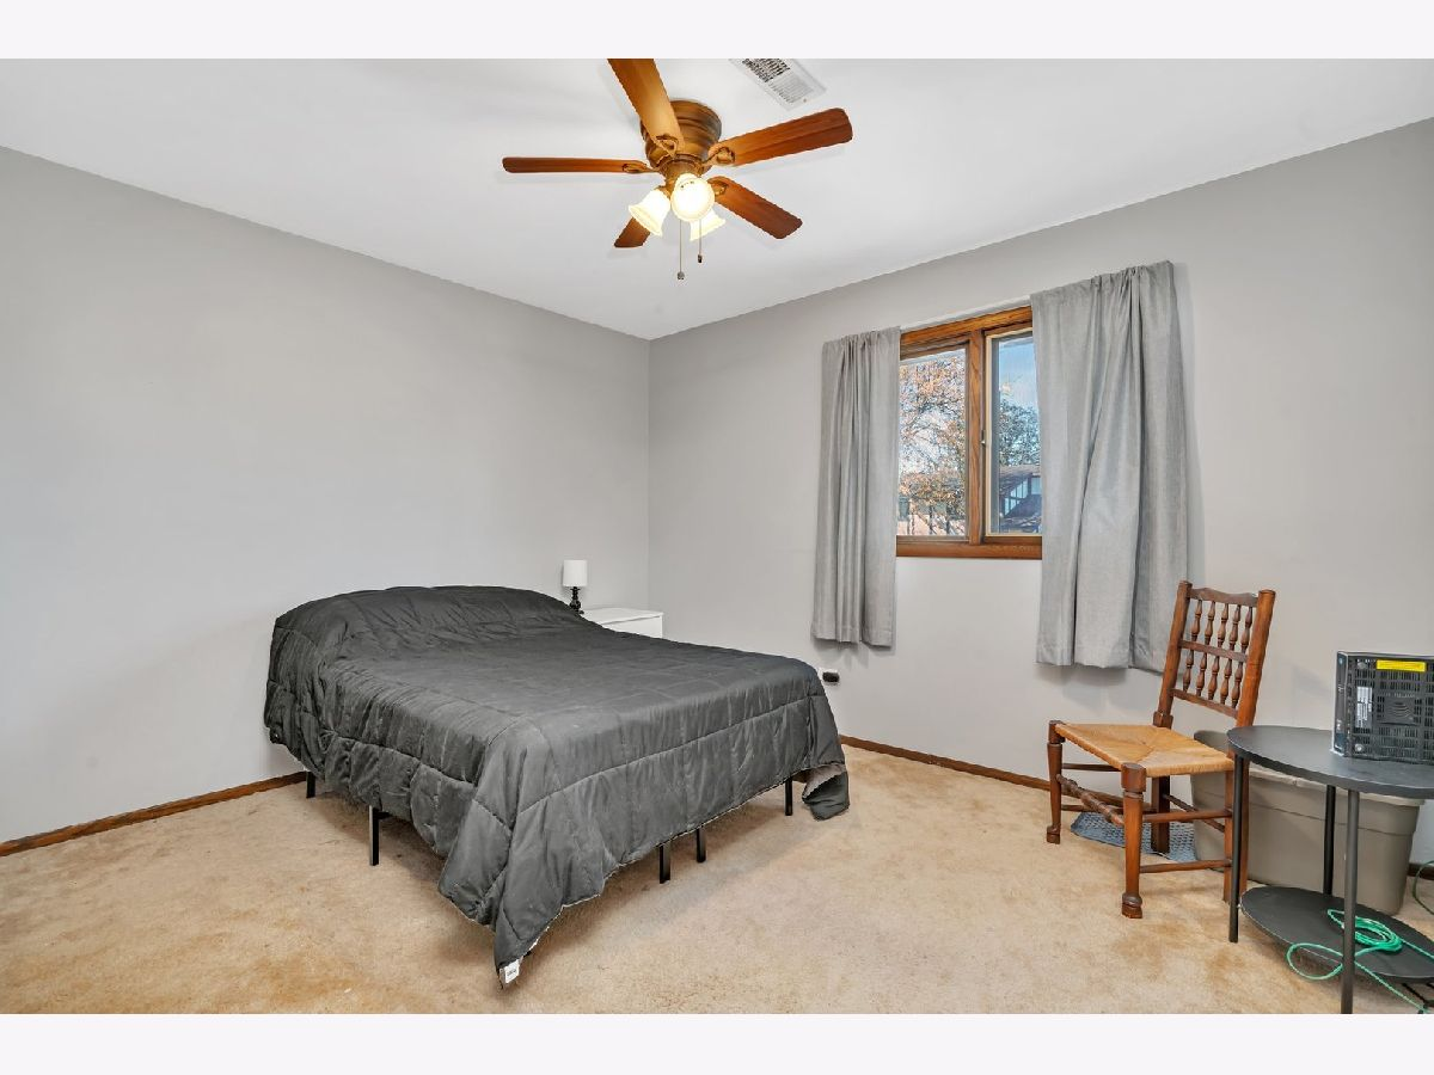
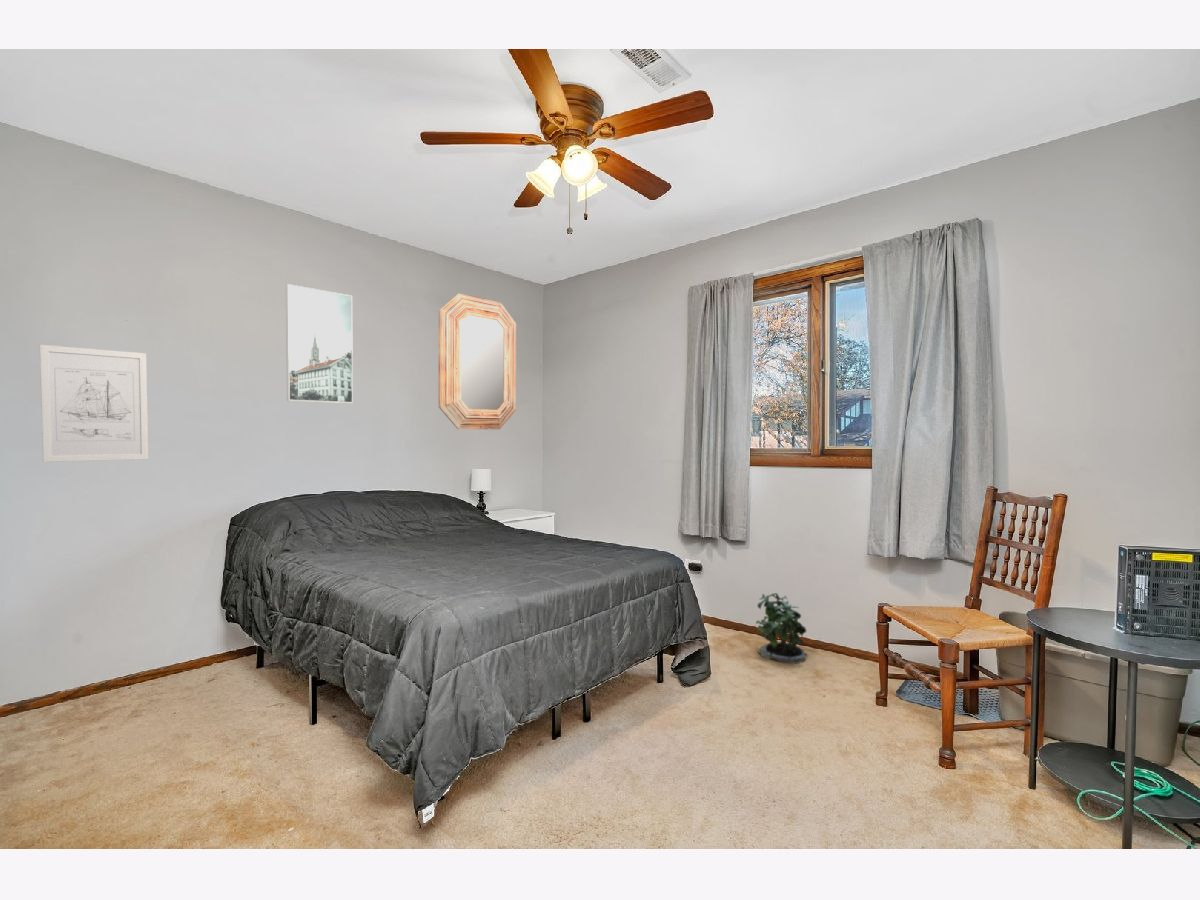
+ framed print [285,283,354,404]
+ home mirror [438,292,517,430]
+ potted plant [755,592,807,665]
+ wall art [39,344,149,463]
